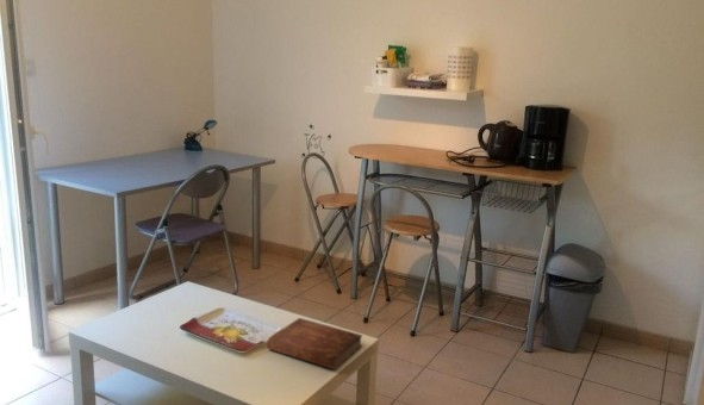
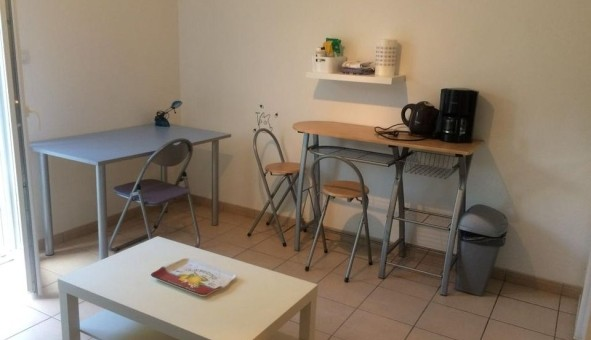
- bible [266,317,363,370]
